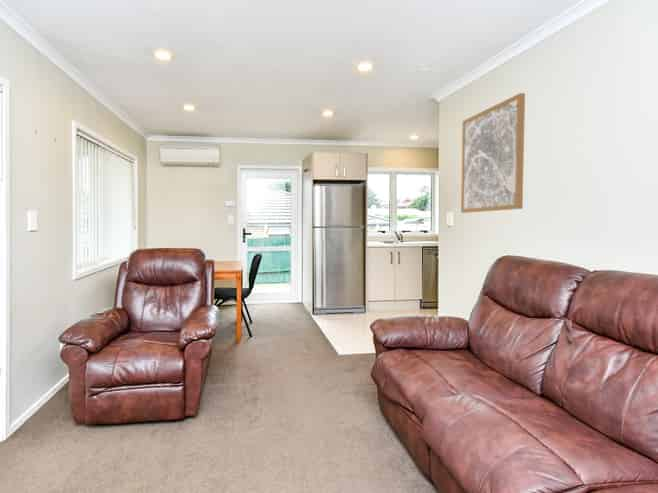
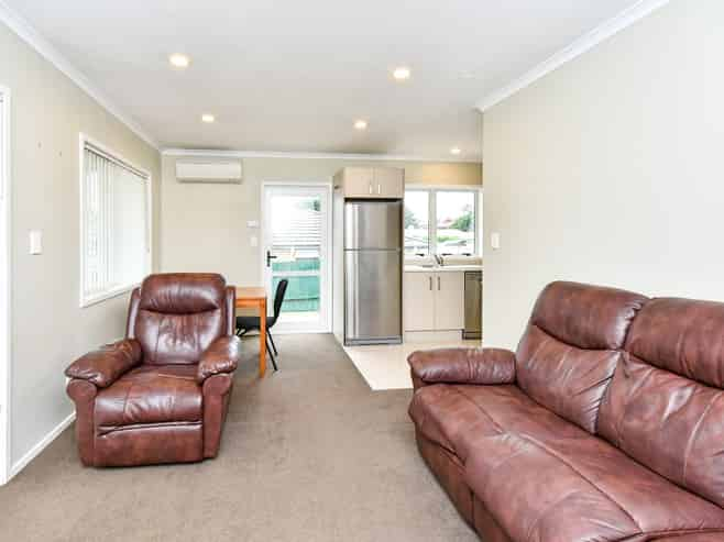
- wall art [460,92,526,214]
